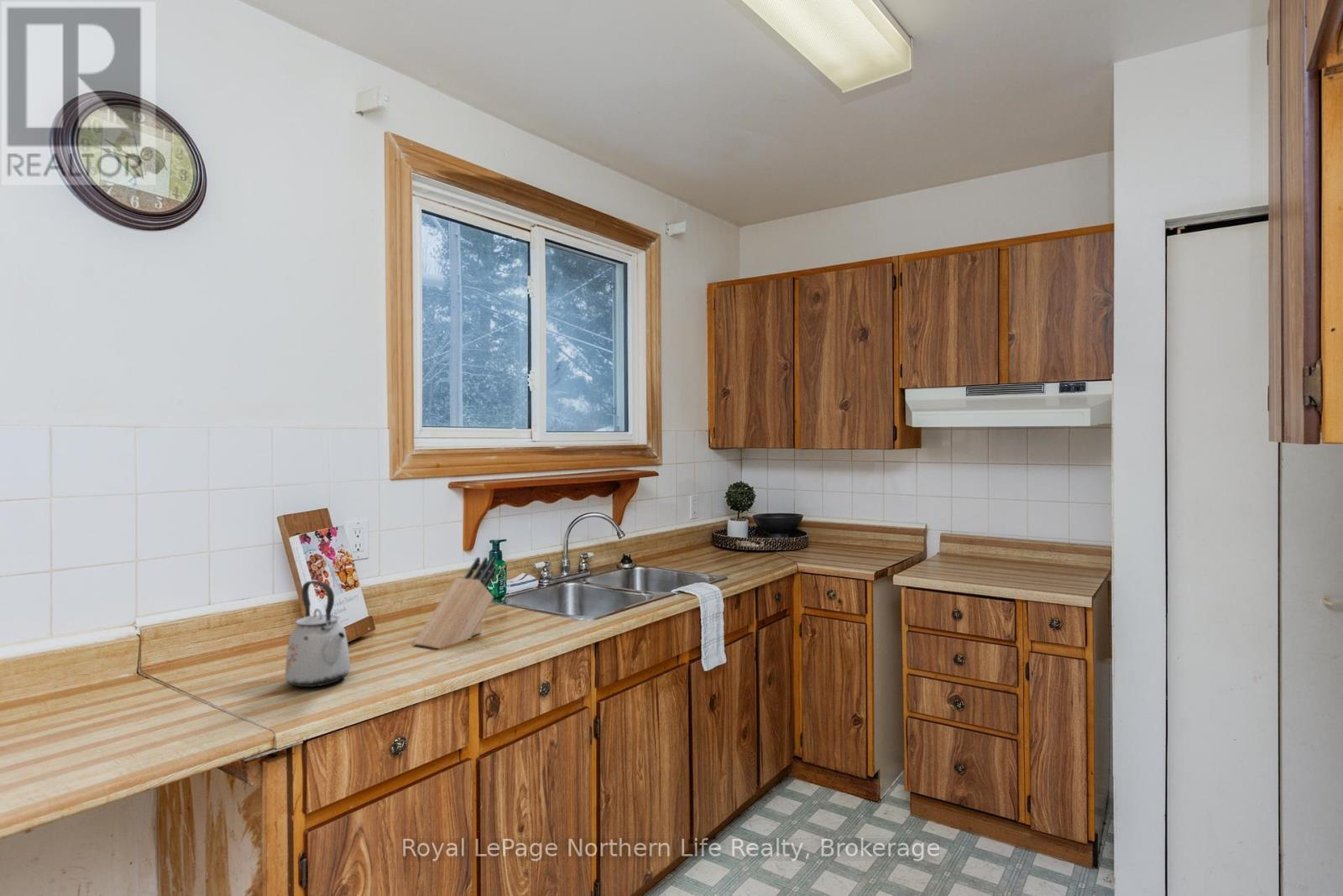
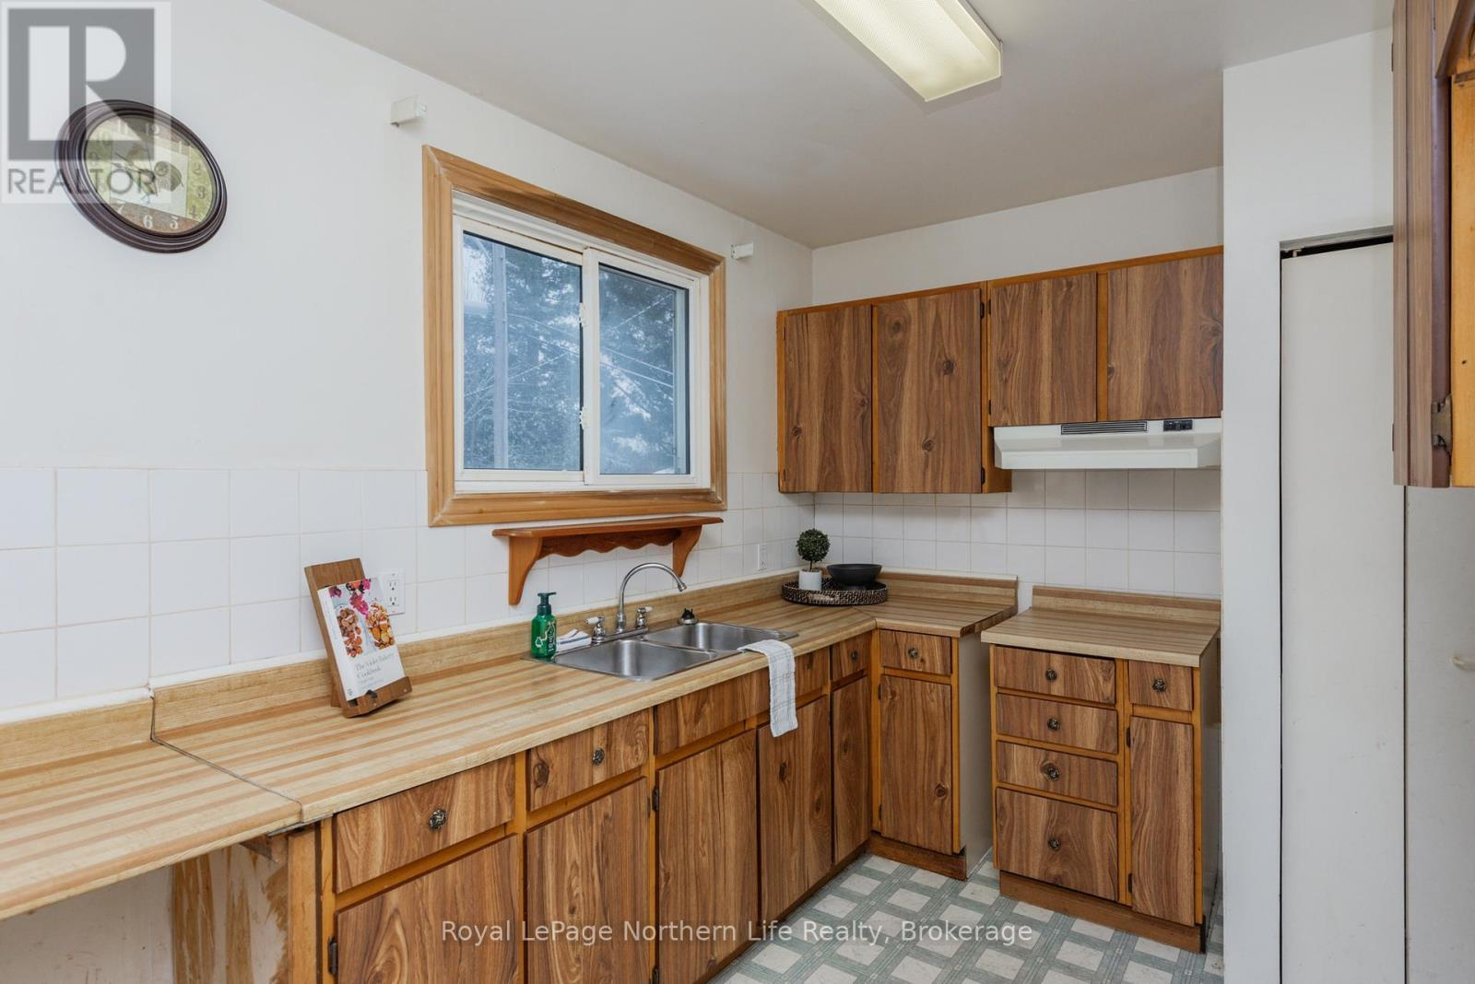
- knife block [413,556,497,649]
- kettle [284,580,352,688]
